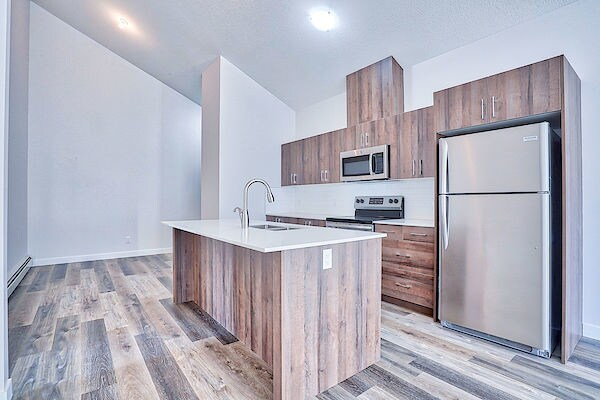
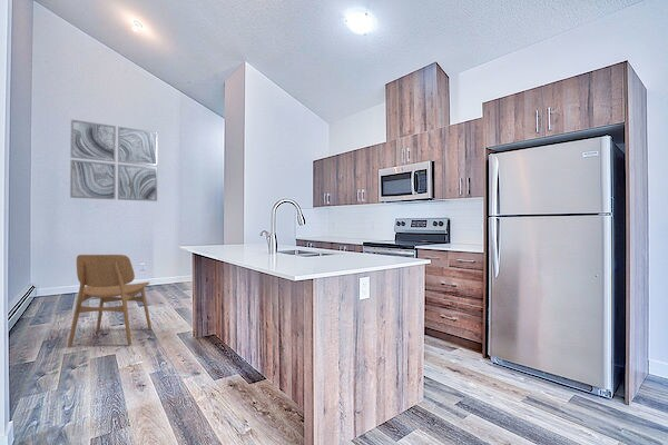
+ dining chair [67,254,153,348]
+ wall art [69,119,159,202]
